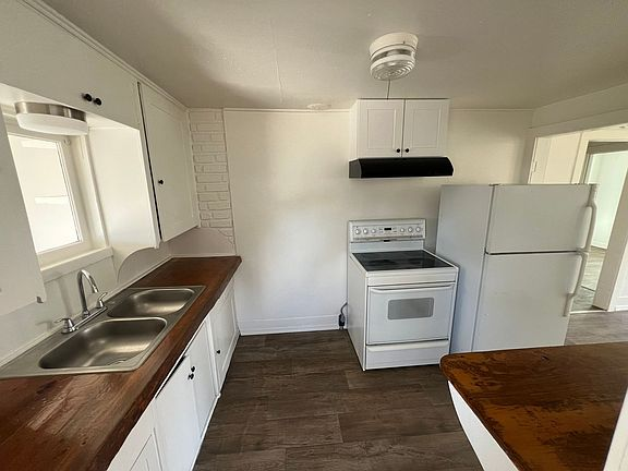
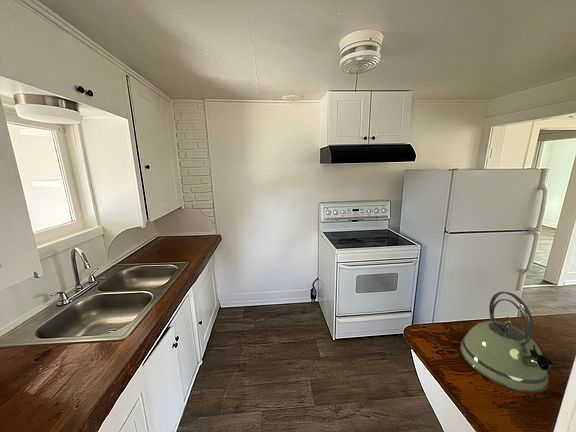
+ kettle [459,291,554,394]
